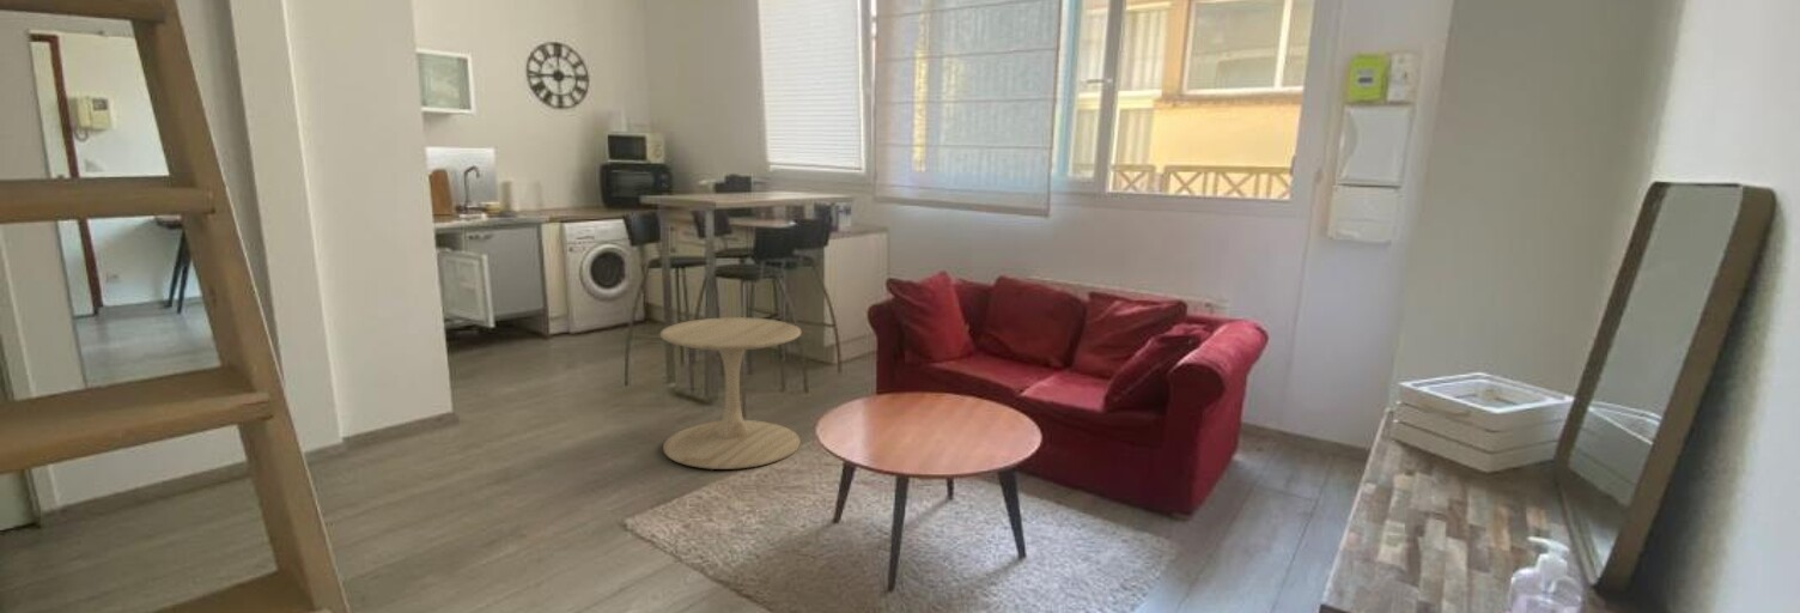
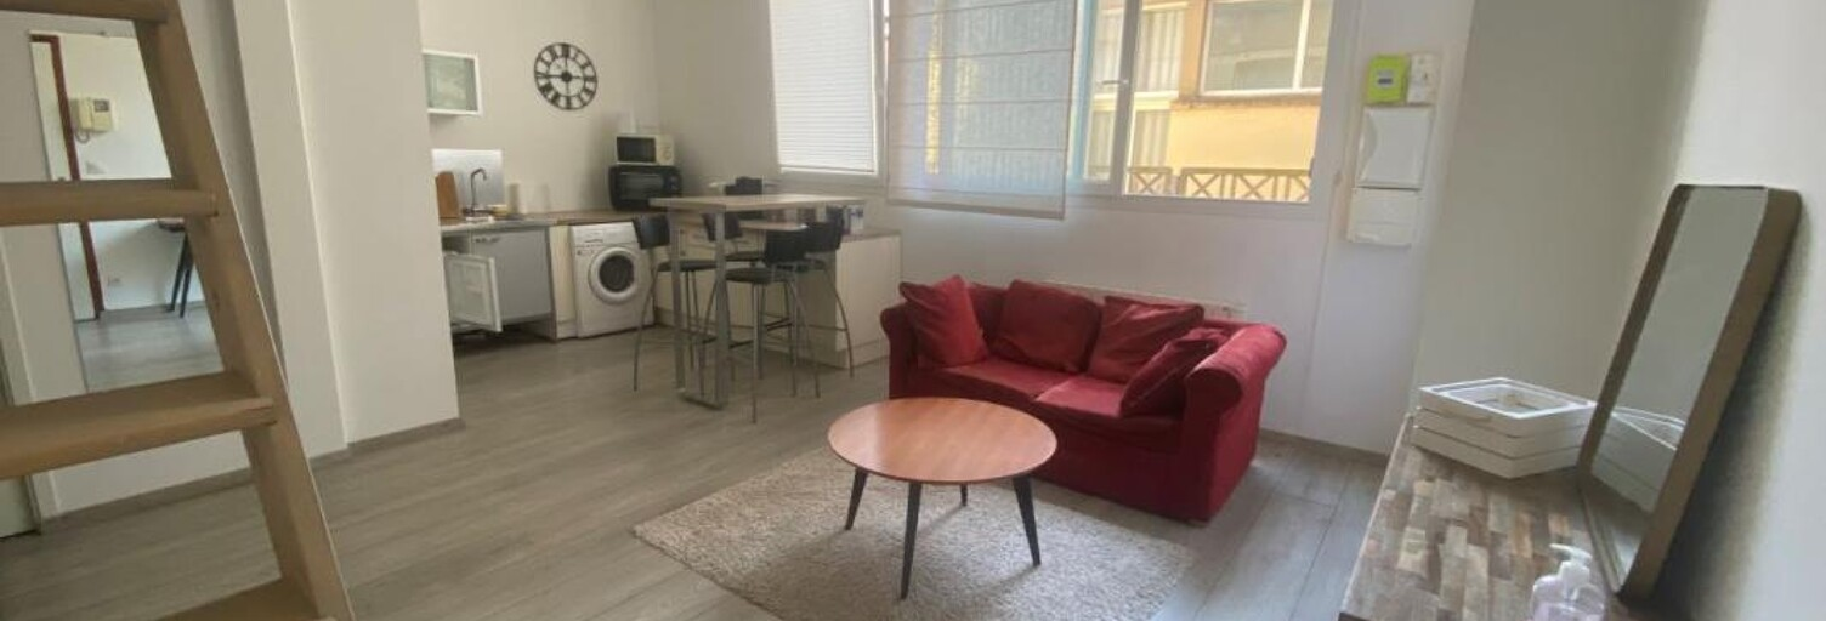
- side table [659,316,802,471]
